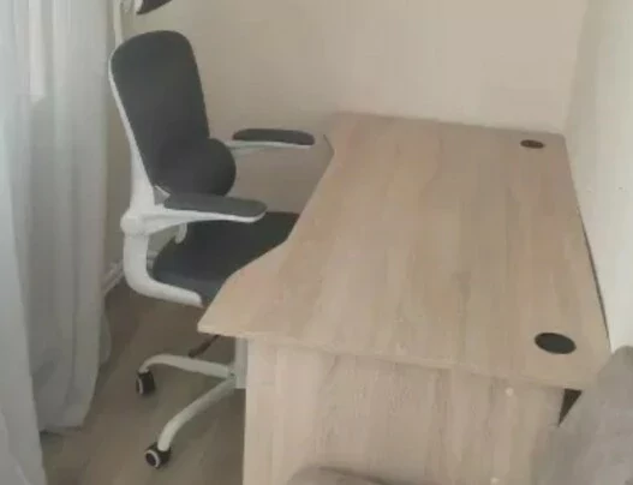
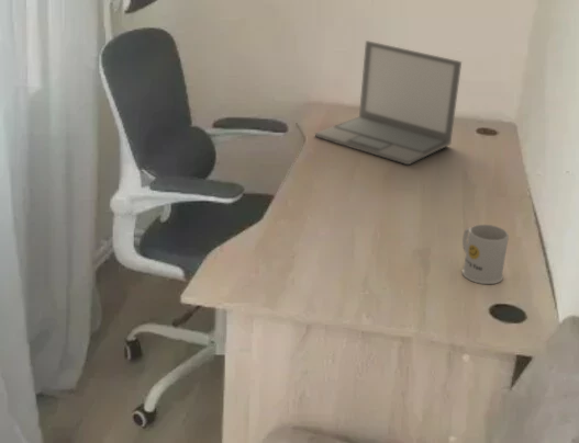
+ mug [461,224,510,285]
+ laptop [314,39,463,166]
